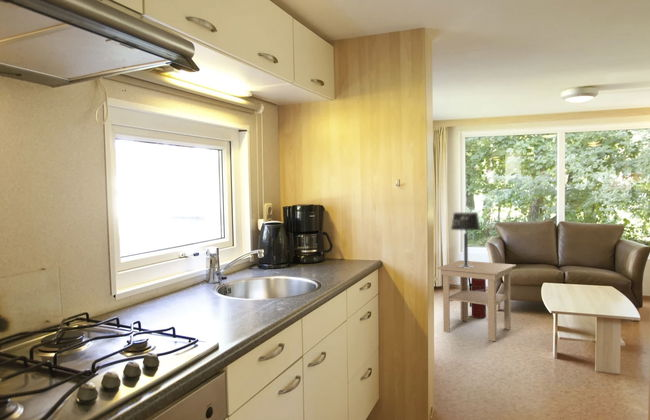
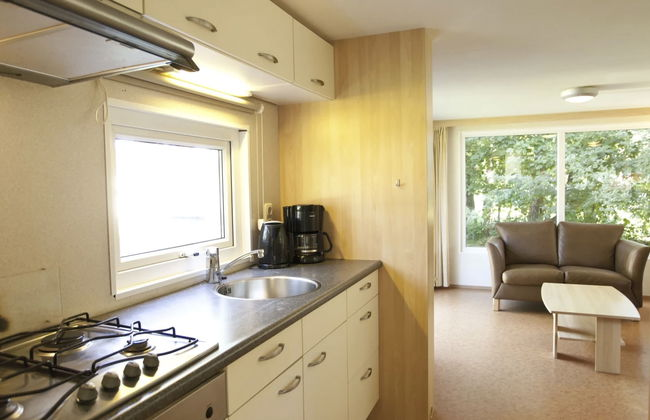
- table lamp [450,211,482,268]
- fire extinguisher [468,278,487,319]
- side table [436,259,517,342]
